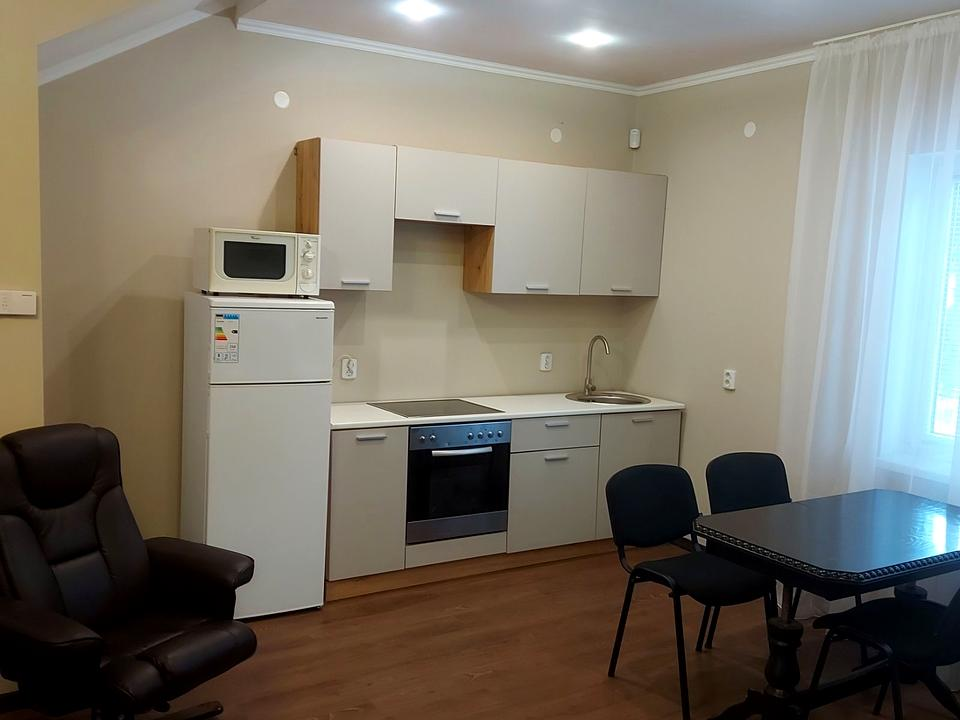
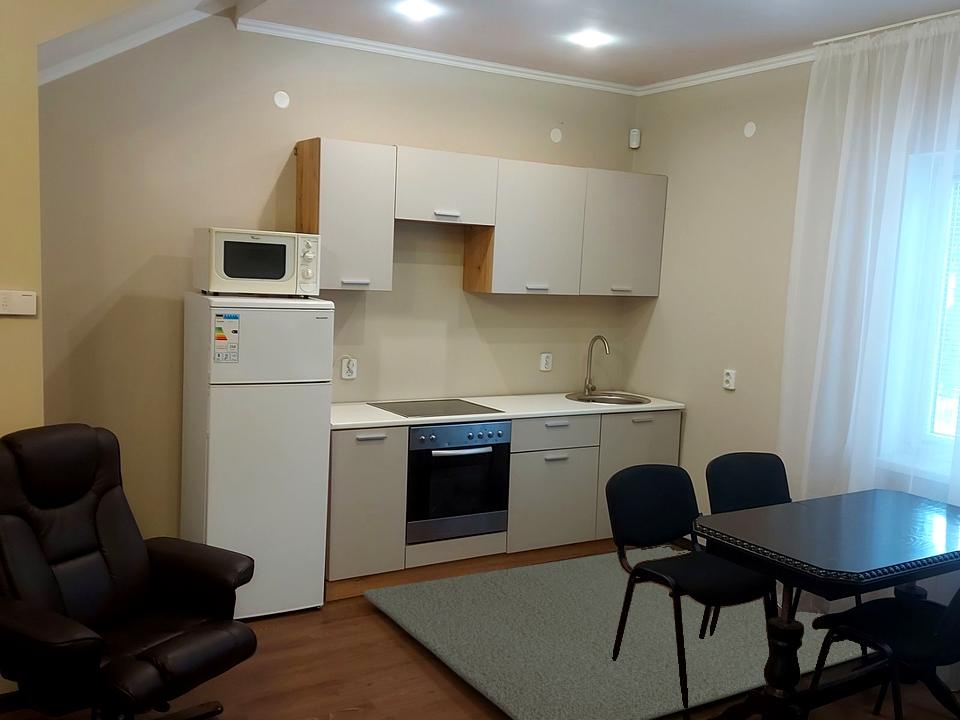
+ rug [362,545,877,720]
